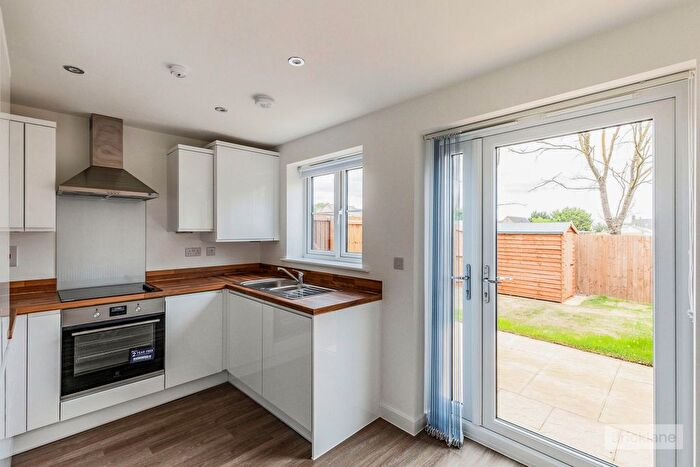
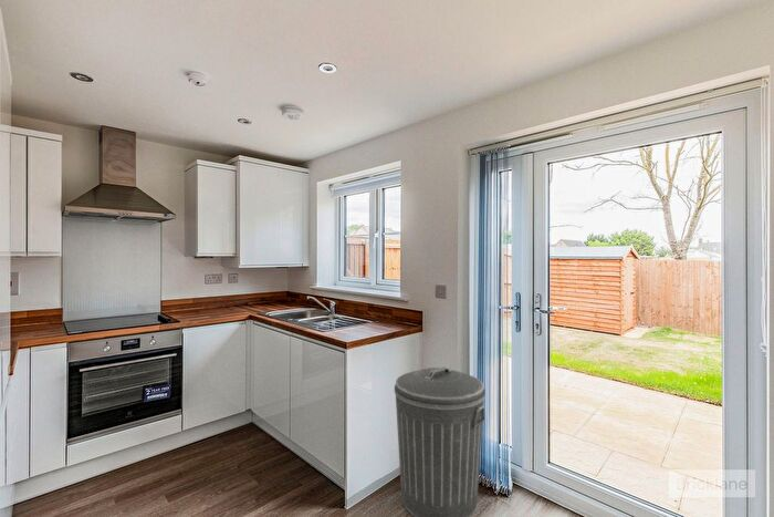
+ trash can [394,365,487,517]
